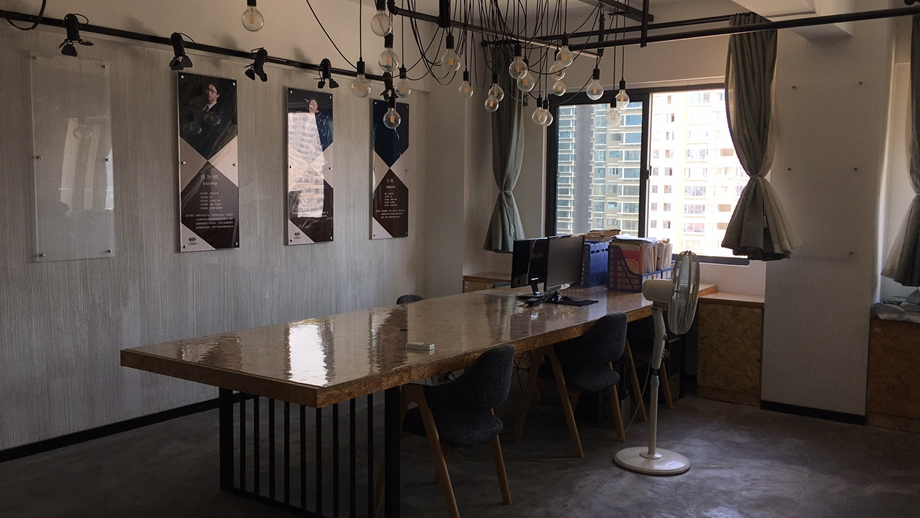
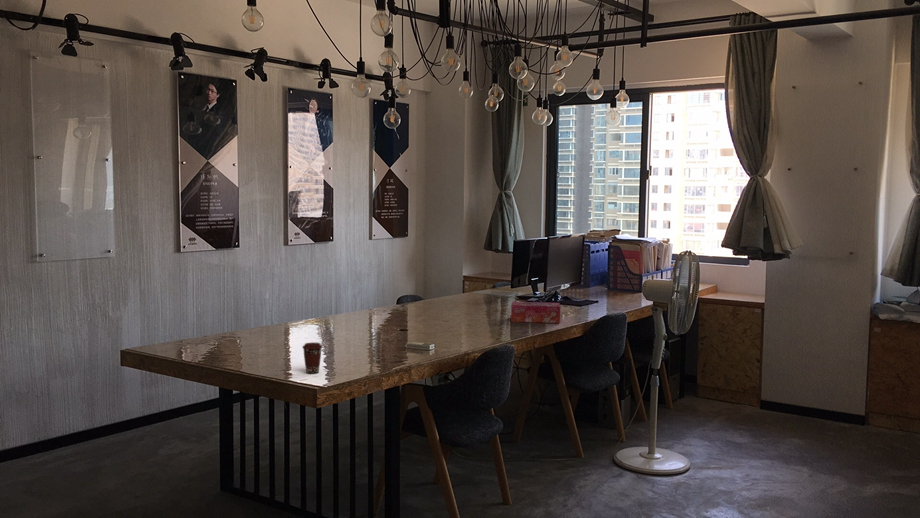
+ coffee cup [301,341,323,375]
+ tissue box [510,301,561,324]
